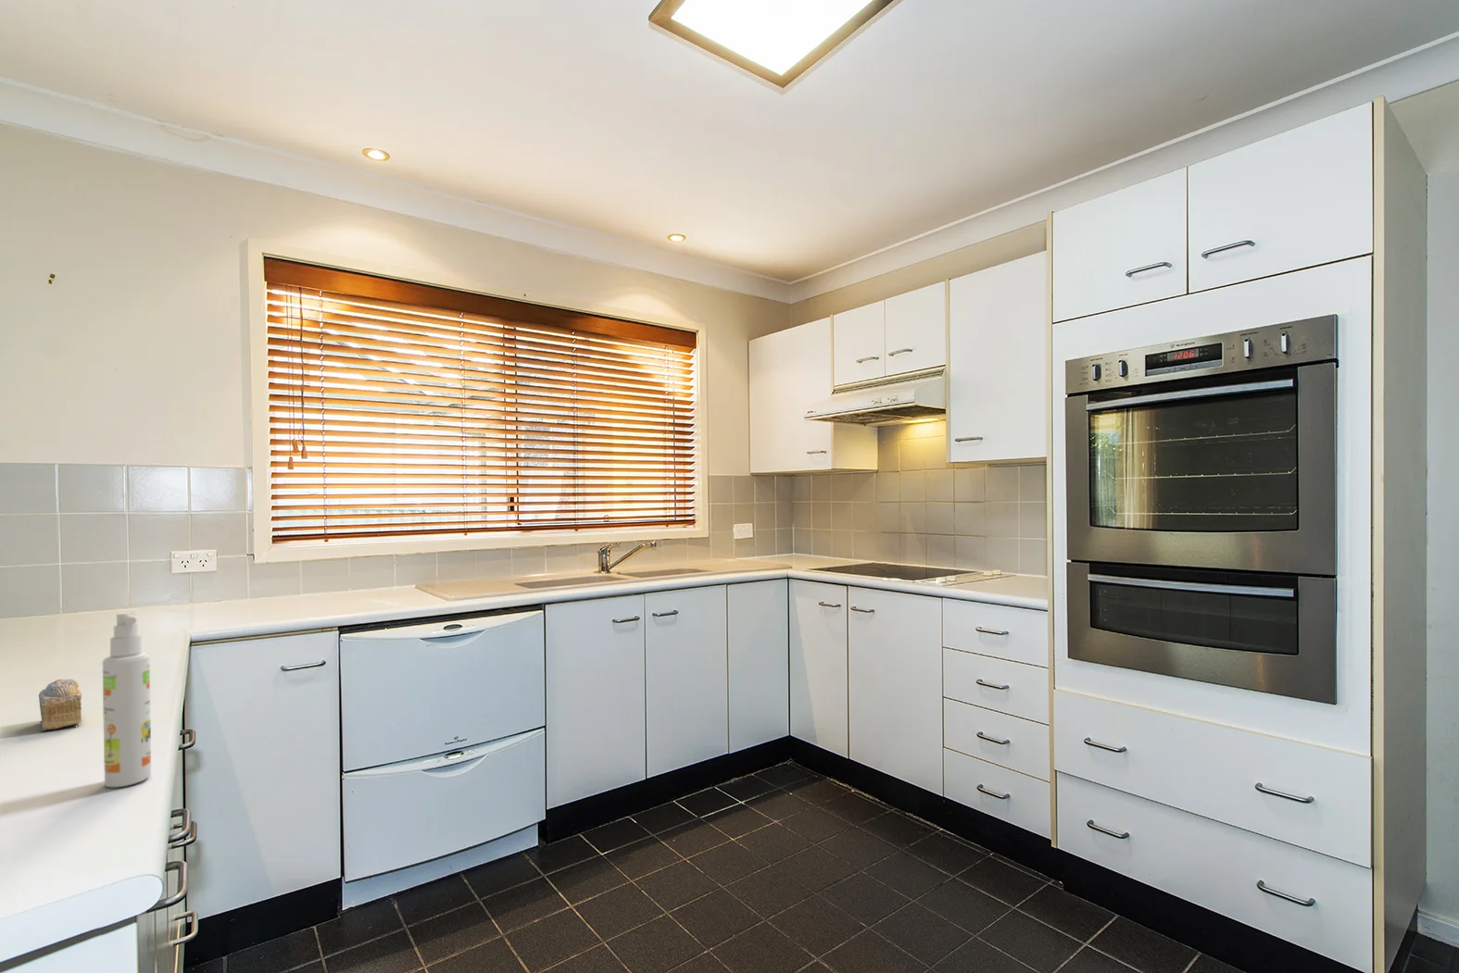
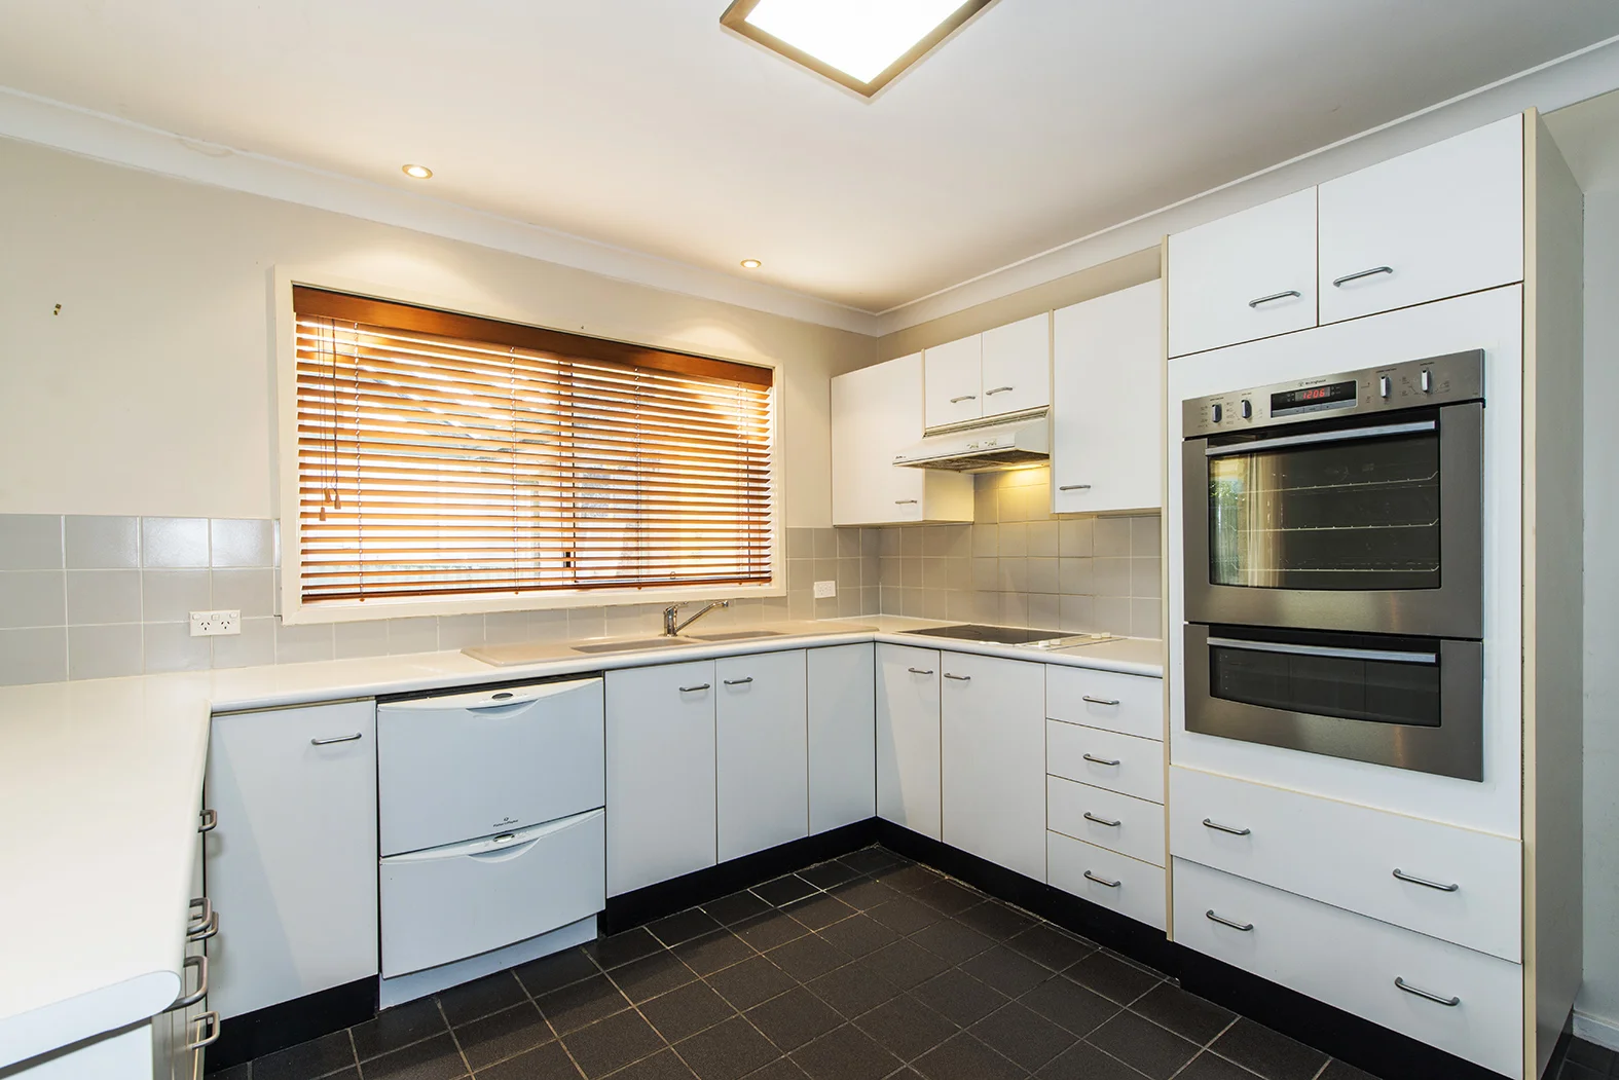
- spray bottle [102,611,152,787]
- cake slice [38,679,83,732]
